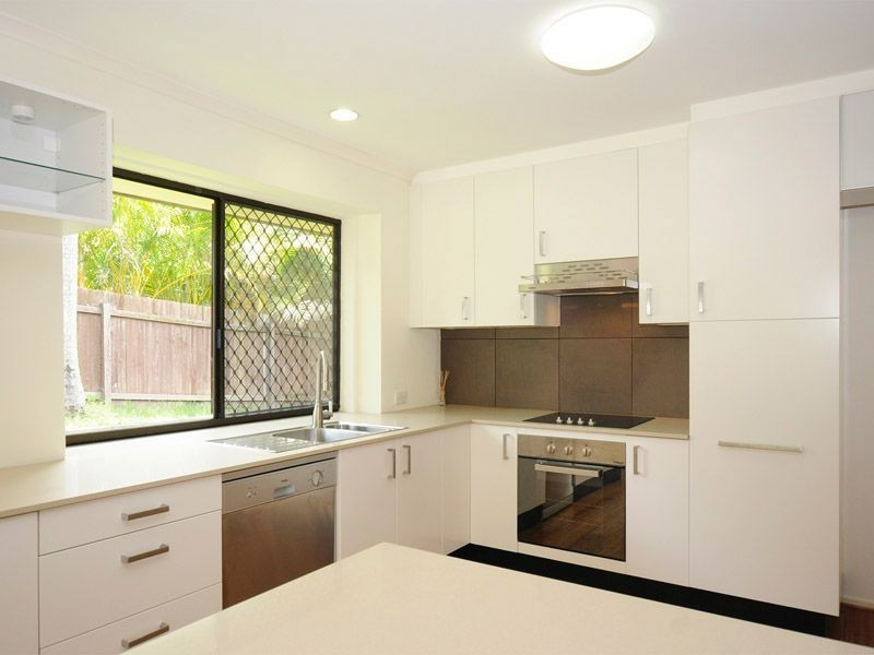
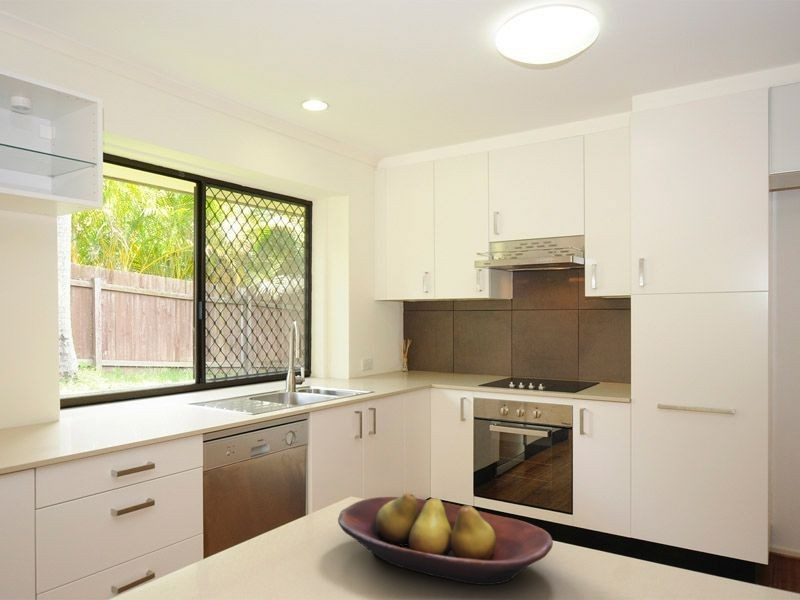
+ fruit bowl [337,492,554,586]
